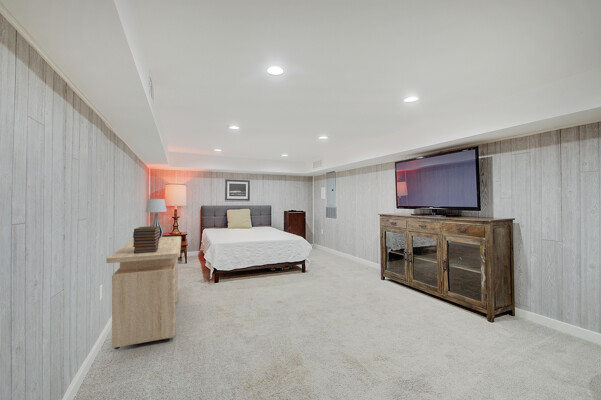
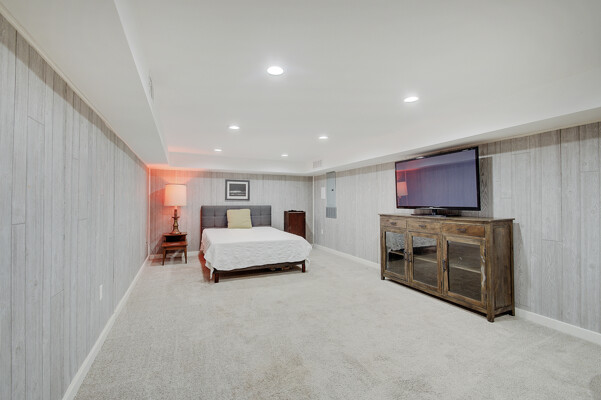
- desk [105,235,182,350]
- table lamp [144,198,168,239]
- book stack [132,225,160,254]
